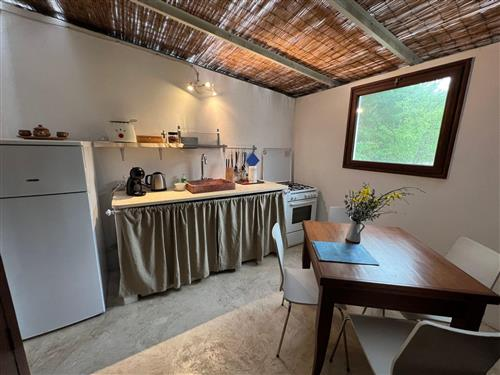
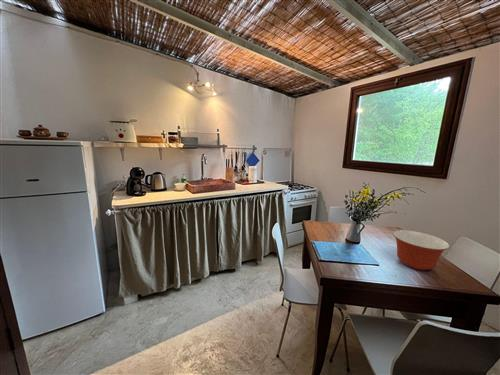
+ mixing bowl [392,229,451,271]
